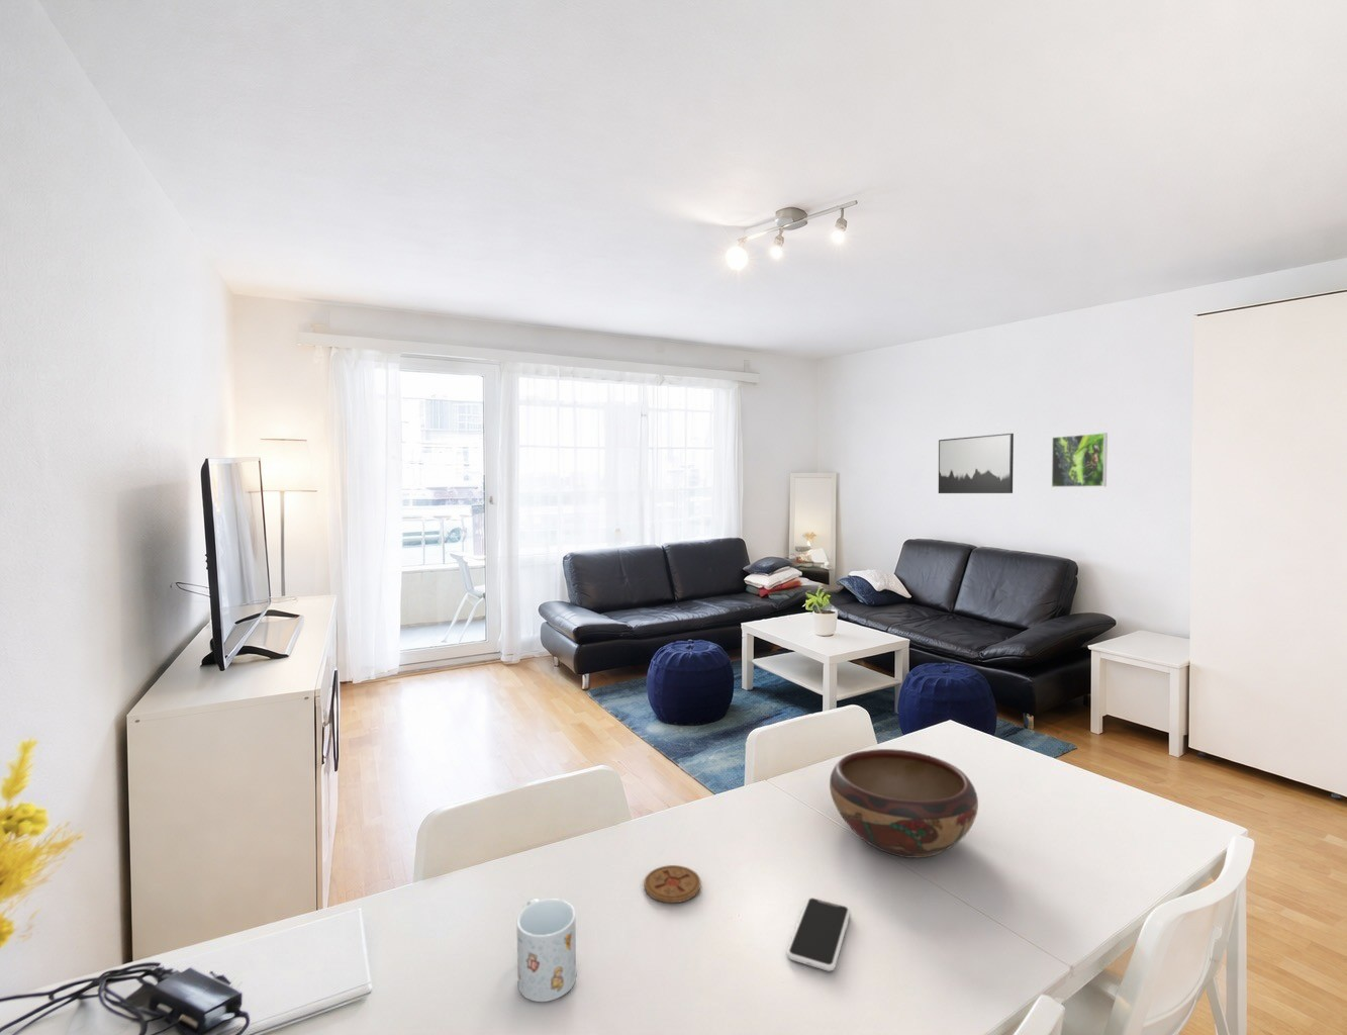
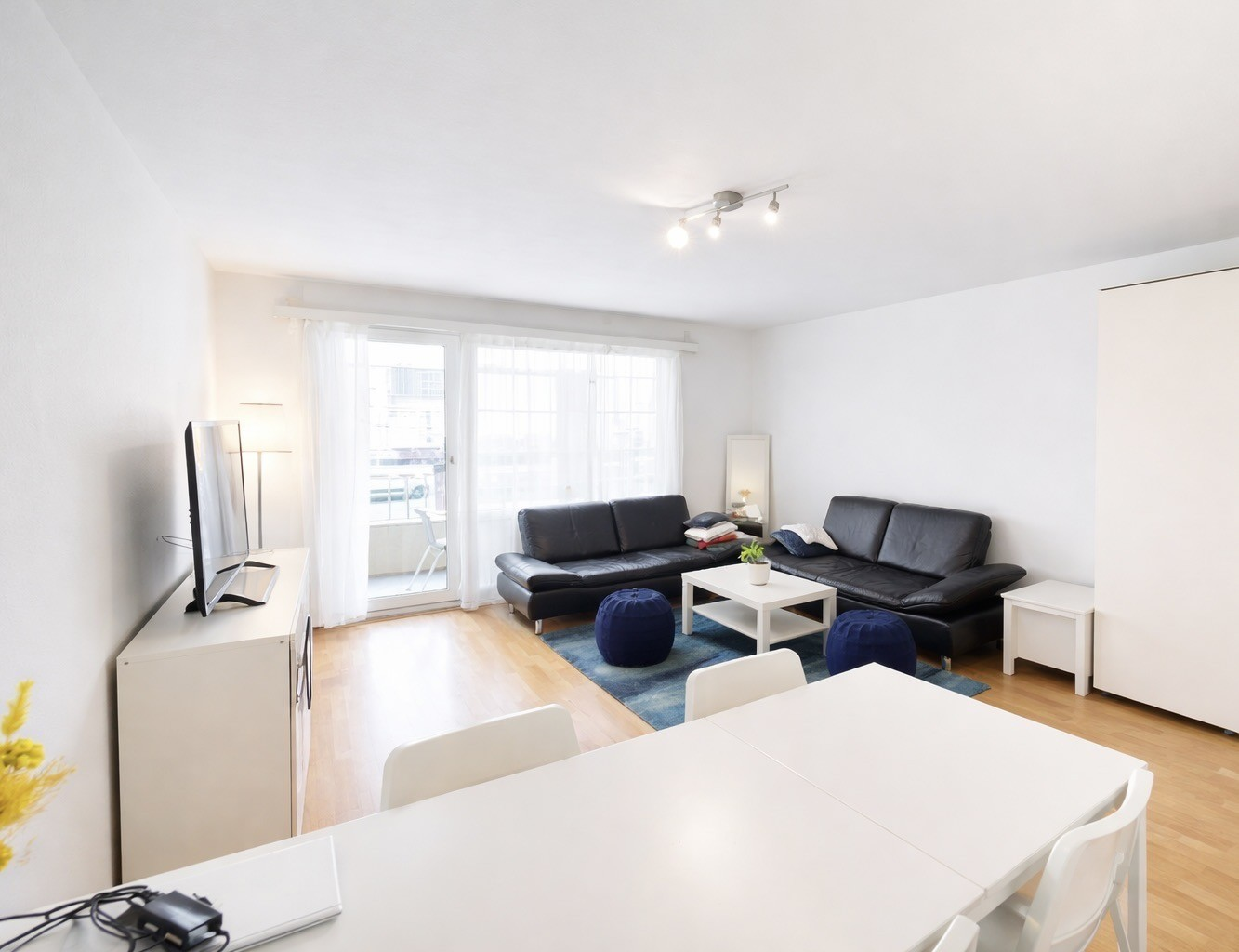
- coaster [643,864,702,903]
- decorative bowl [828,748,980,859]
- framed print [1051,432,1109,488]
- wall art [938,433,1014,495]
- mug [516,898,577,1002]
- smartphone [786,897,852,972]
